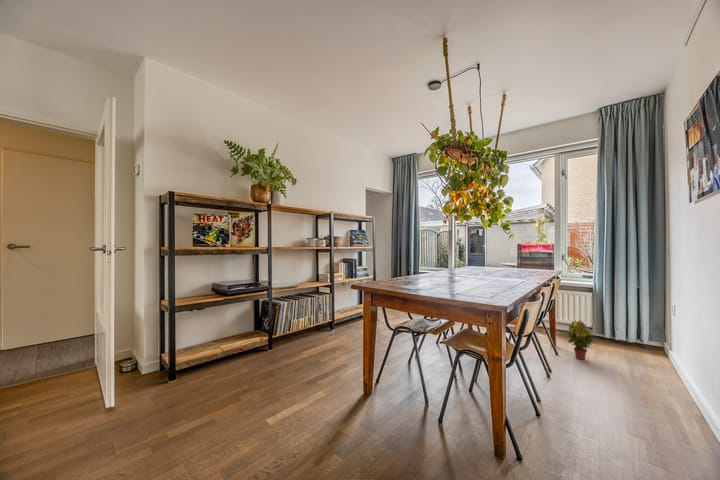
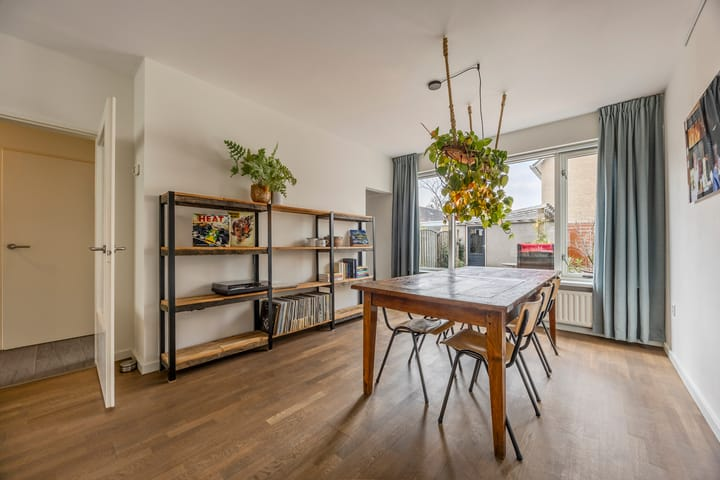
- potted plant [565,319,595,361]
